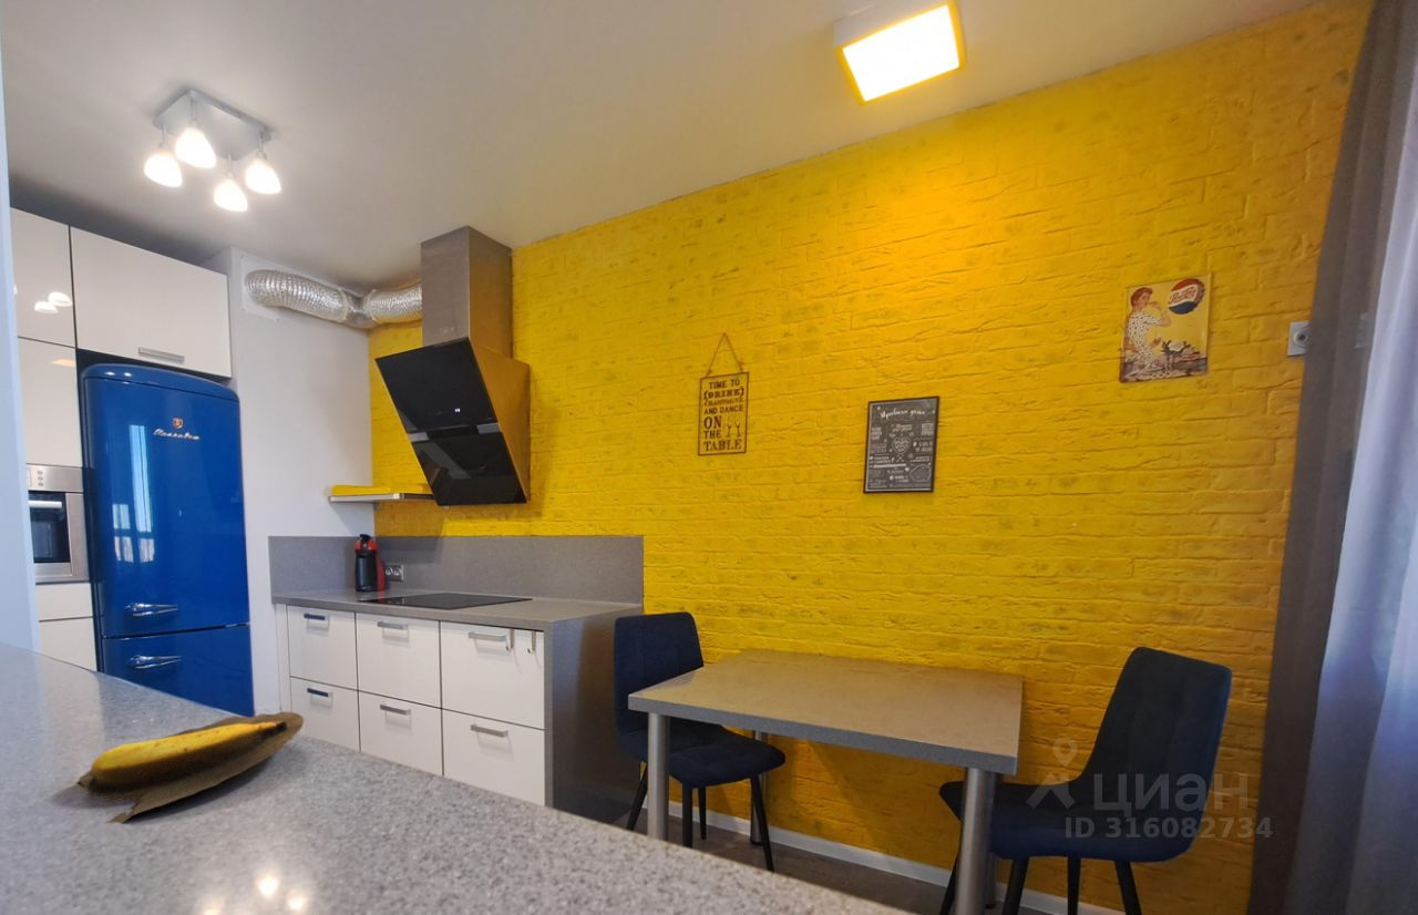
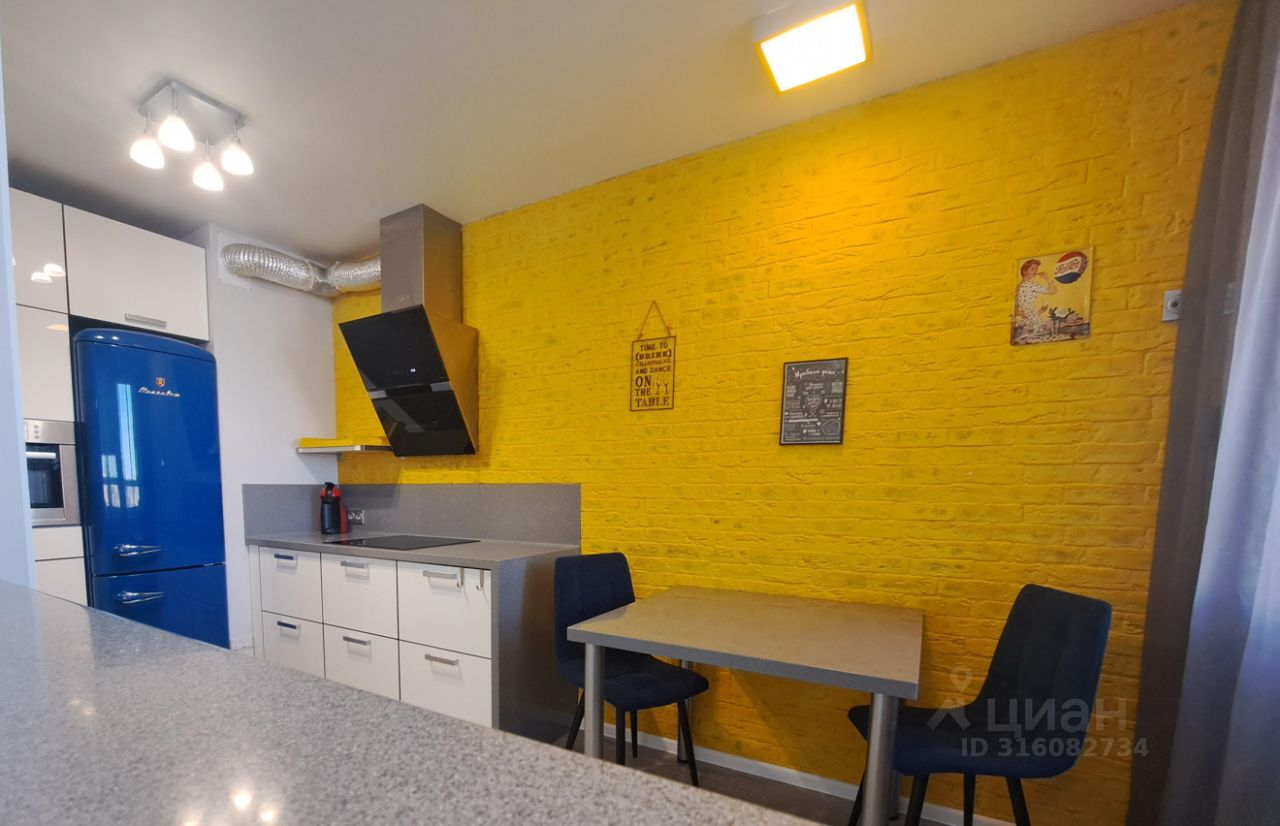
- banana [76,711,305,824]
